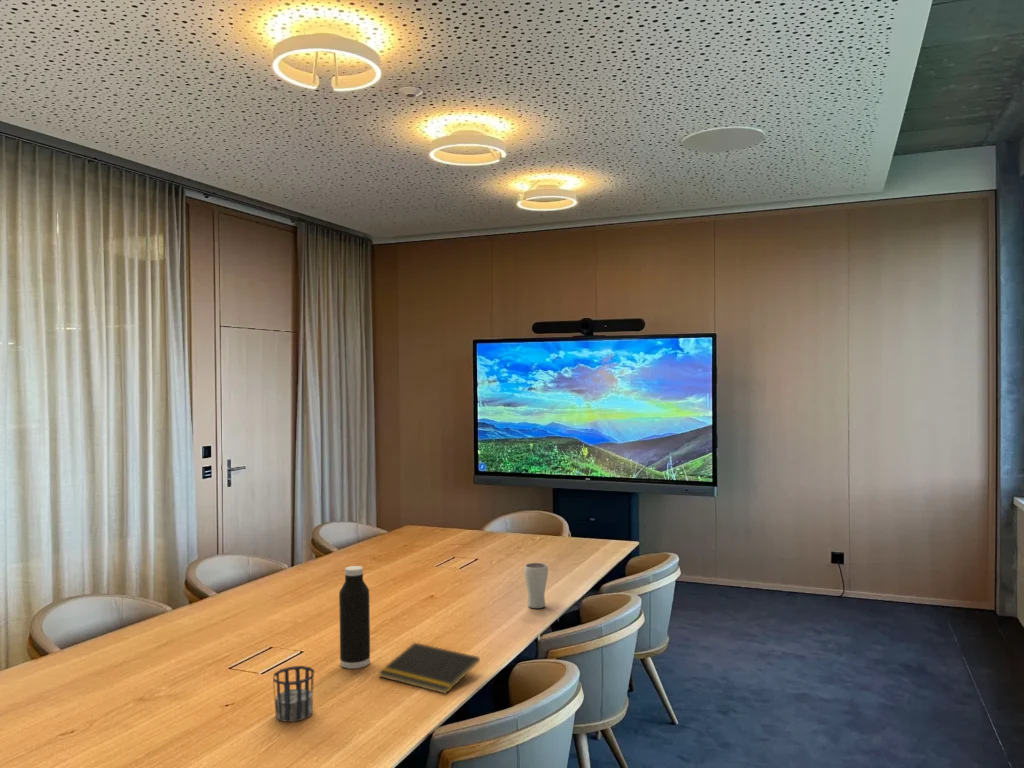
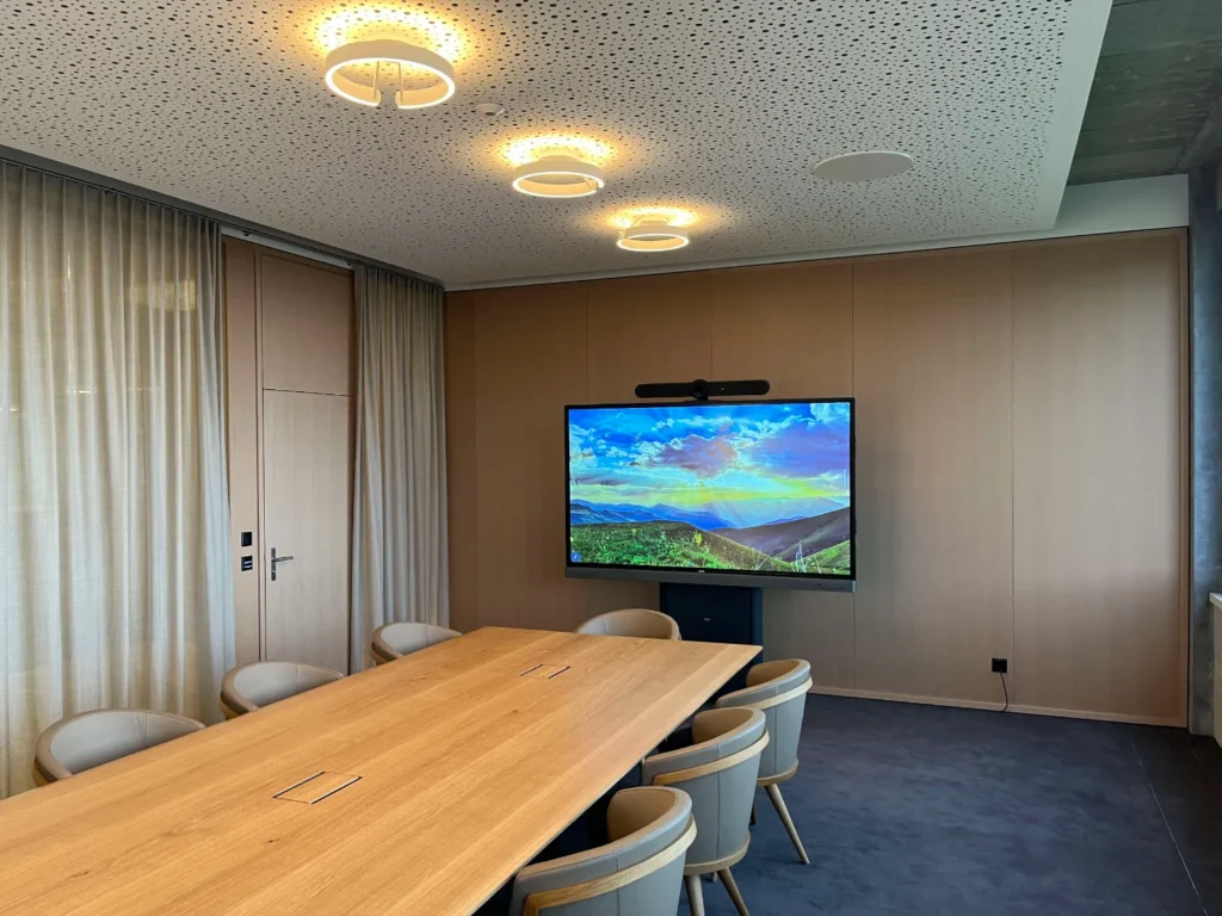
- water bottle [338,565,371,670]
- drinking glass [523,562,549,609]
- cup [272,665,315,723]
- notepad [377,642,481,695]
